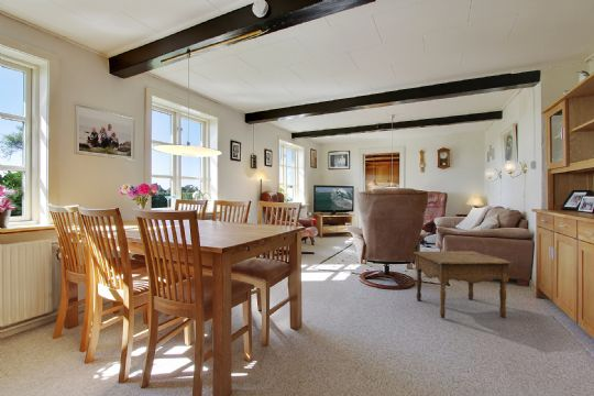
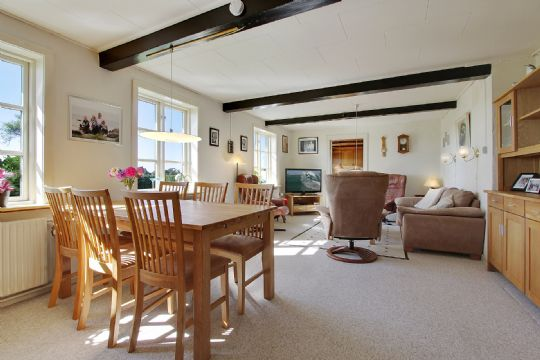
- side table [413,250,514,319]
